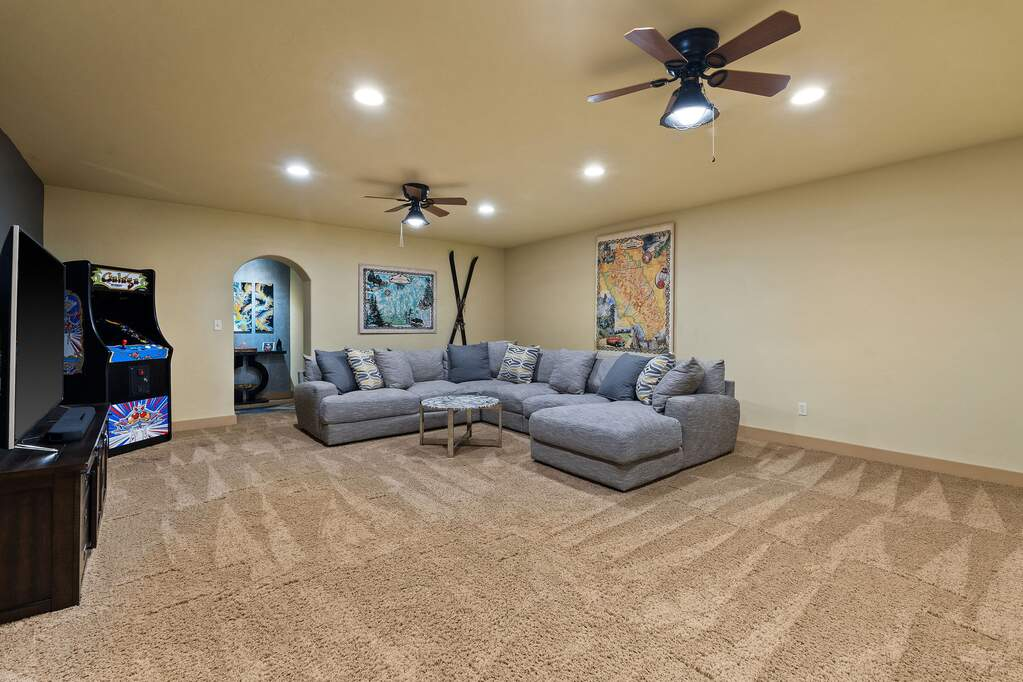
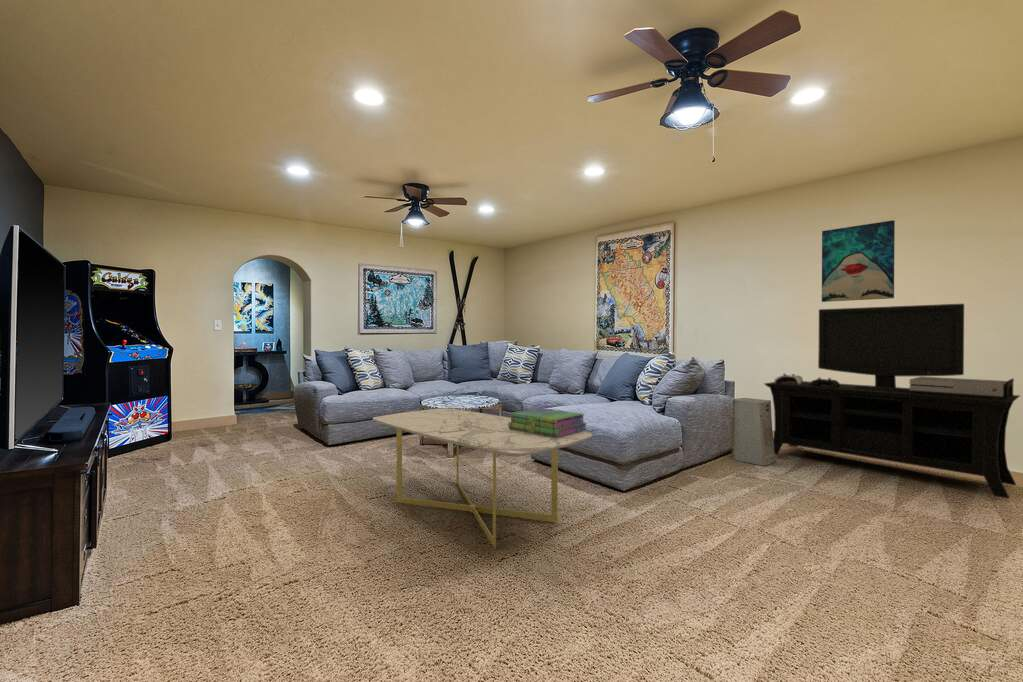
+ media console [763,303,1021,500]
+ stack of books [508,407,588,438]
+ coffee table [372,407,593,550]
+ wall art [821,219,896,303]
+ air purifier [730,397,776,467]
